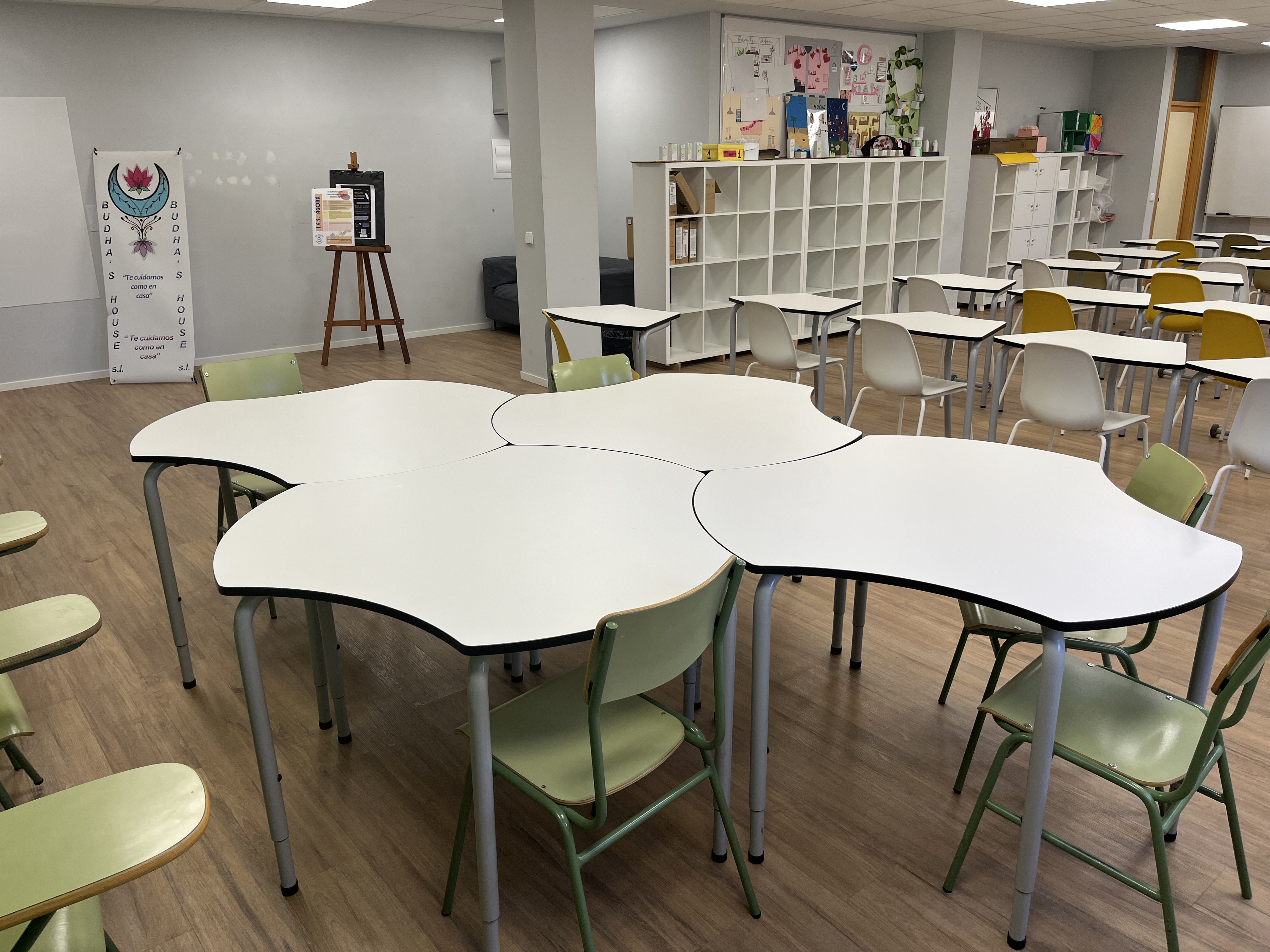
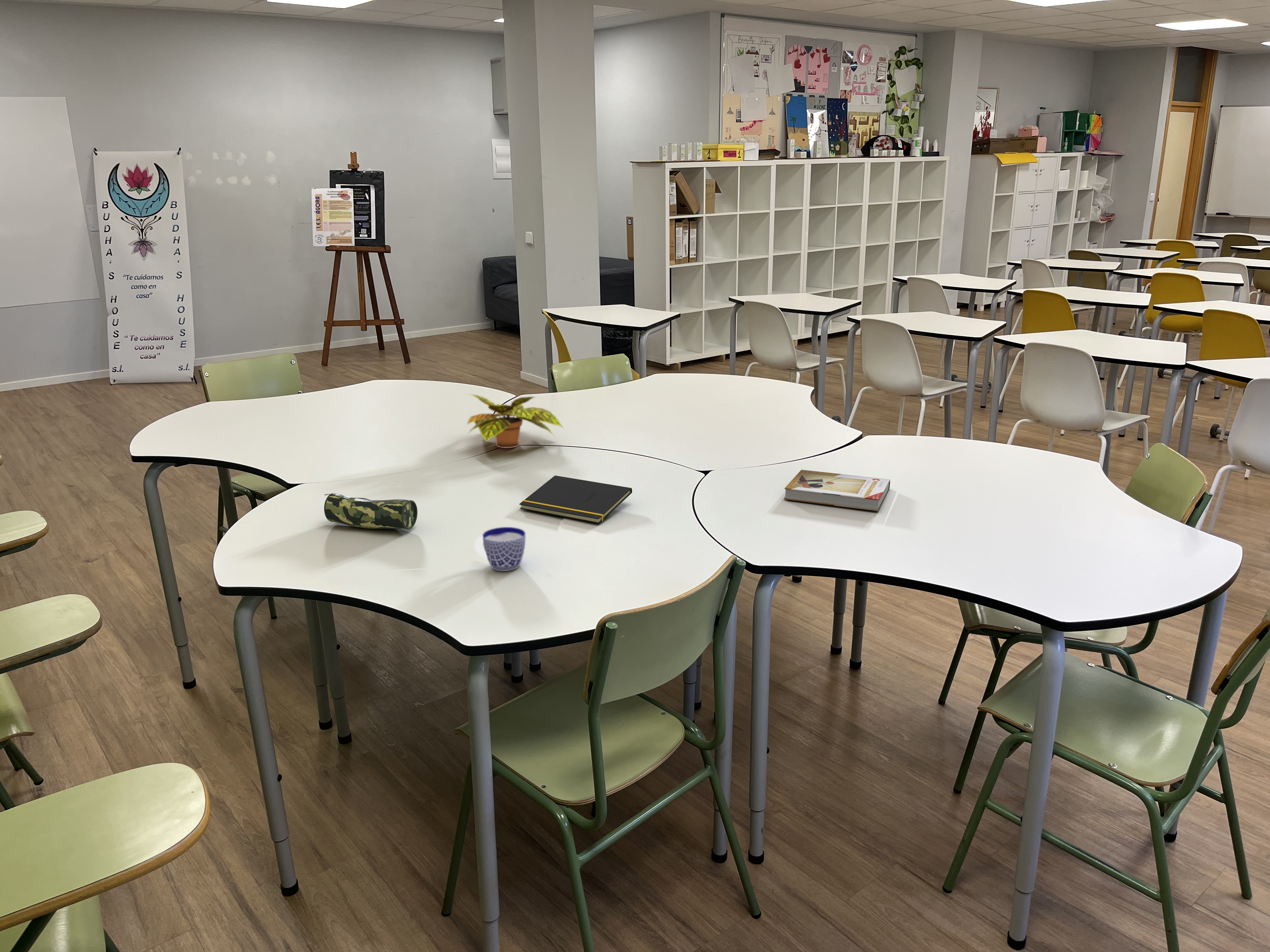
+ pencil case [324,493,418,530]
+ plant [466,394,564,449]
+ cup [474,527,526,571]
+ book [784,469,890,511]
+ notepad [519,475,632,524]
